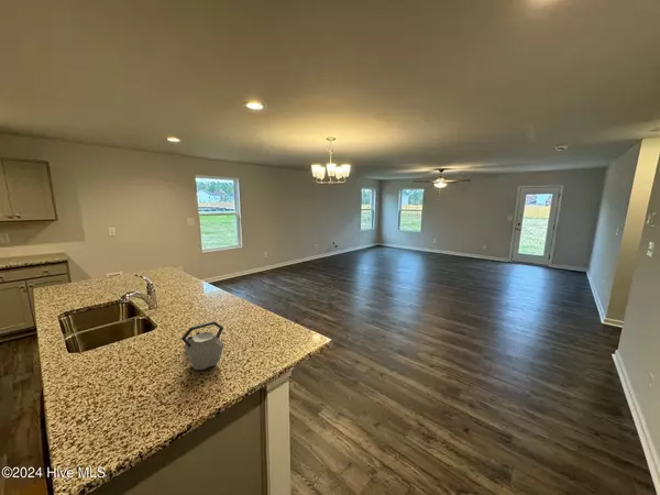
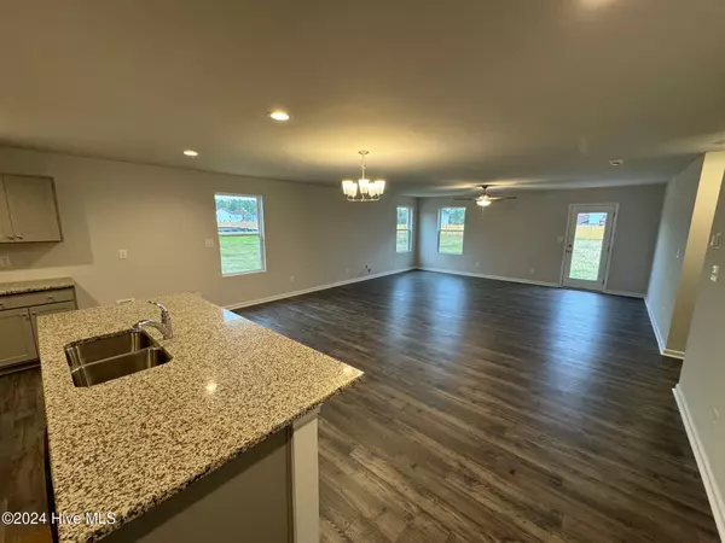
- kettle [180,320,226,371]
